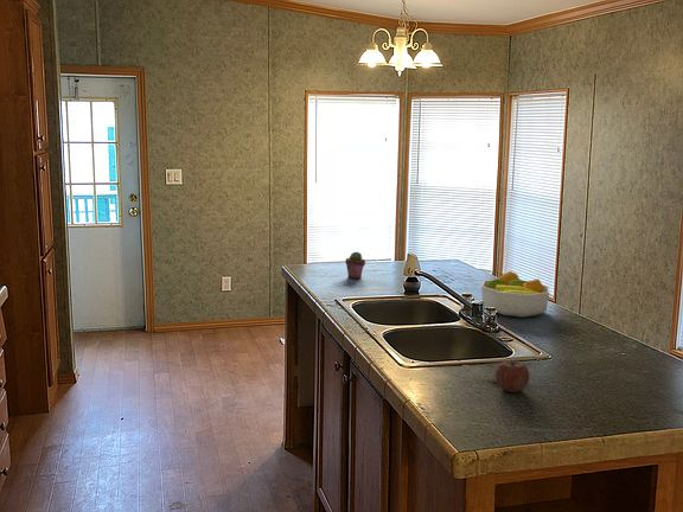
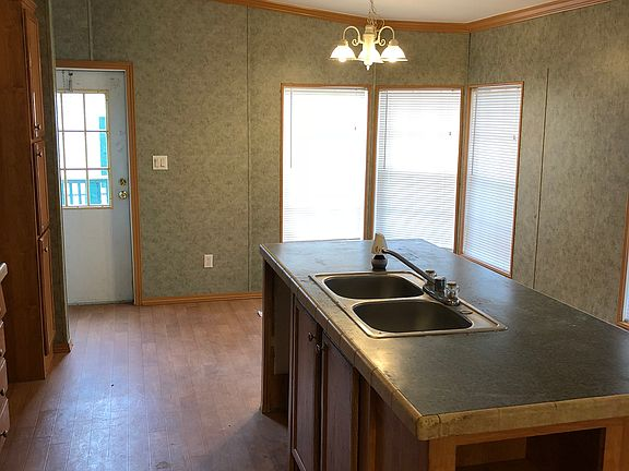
- fruit bowl [480,270,550,319]
- potted succulent [345,251,366,280]
- apple [494,359,530,393]
